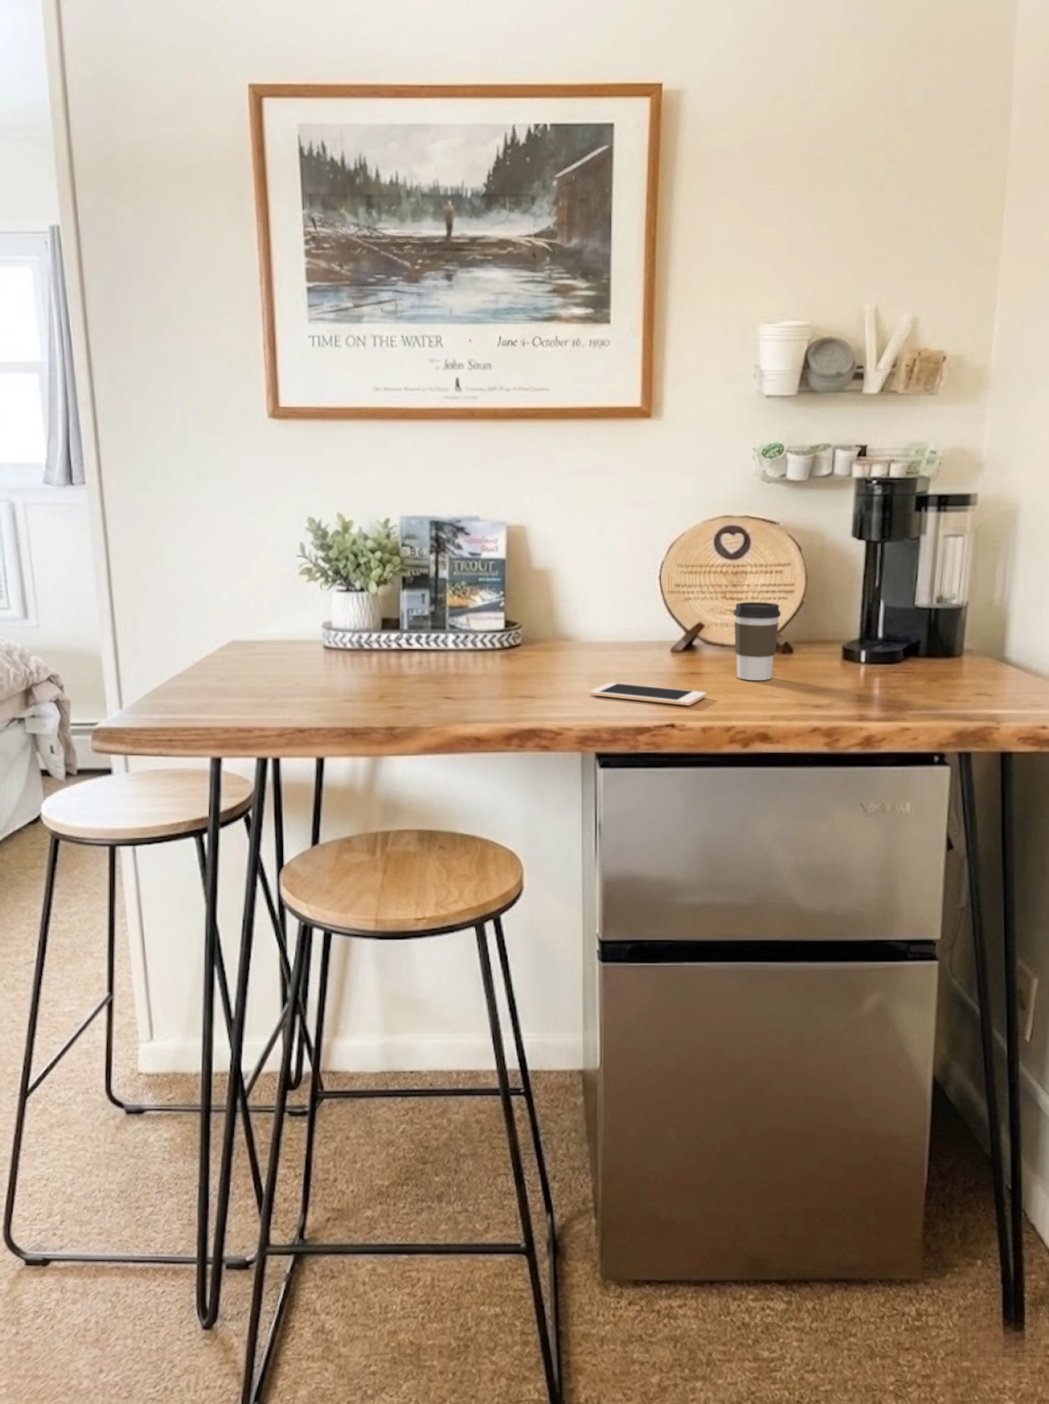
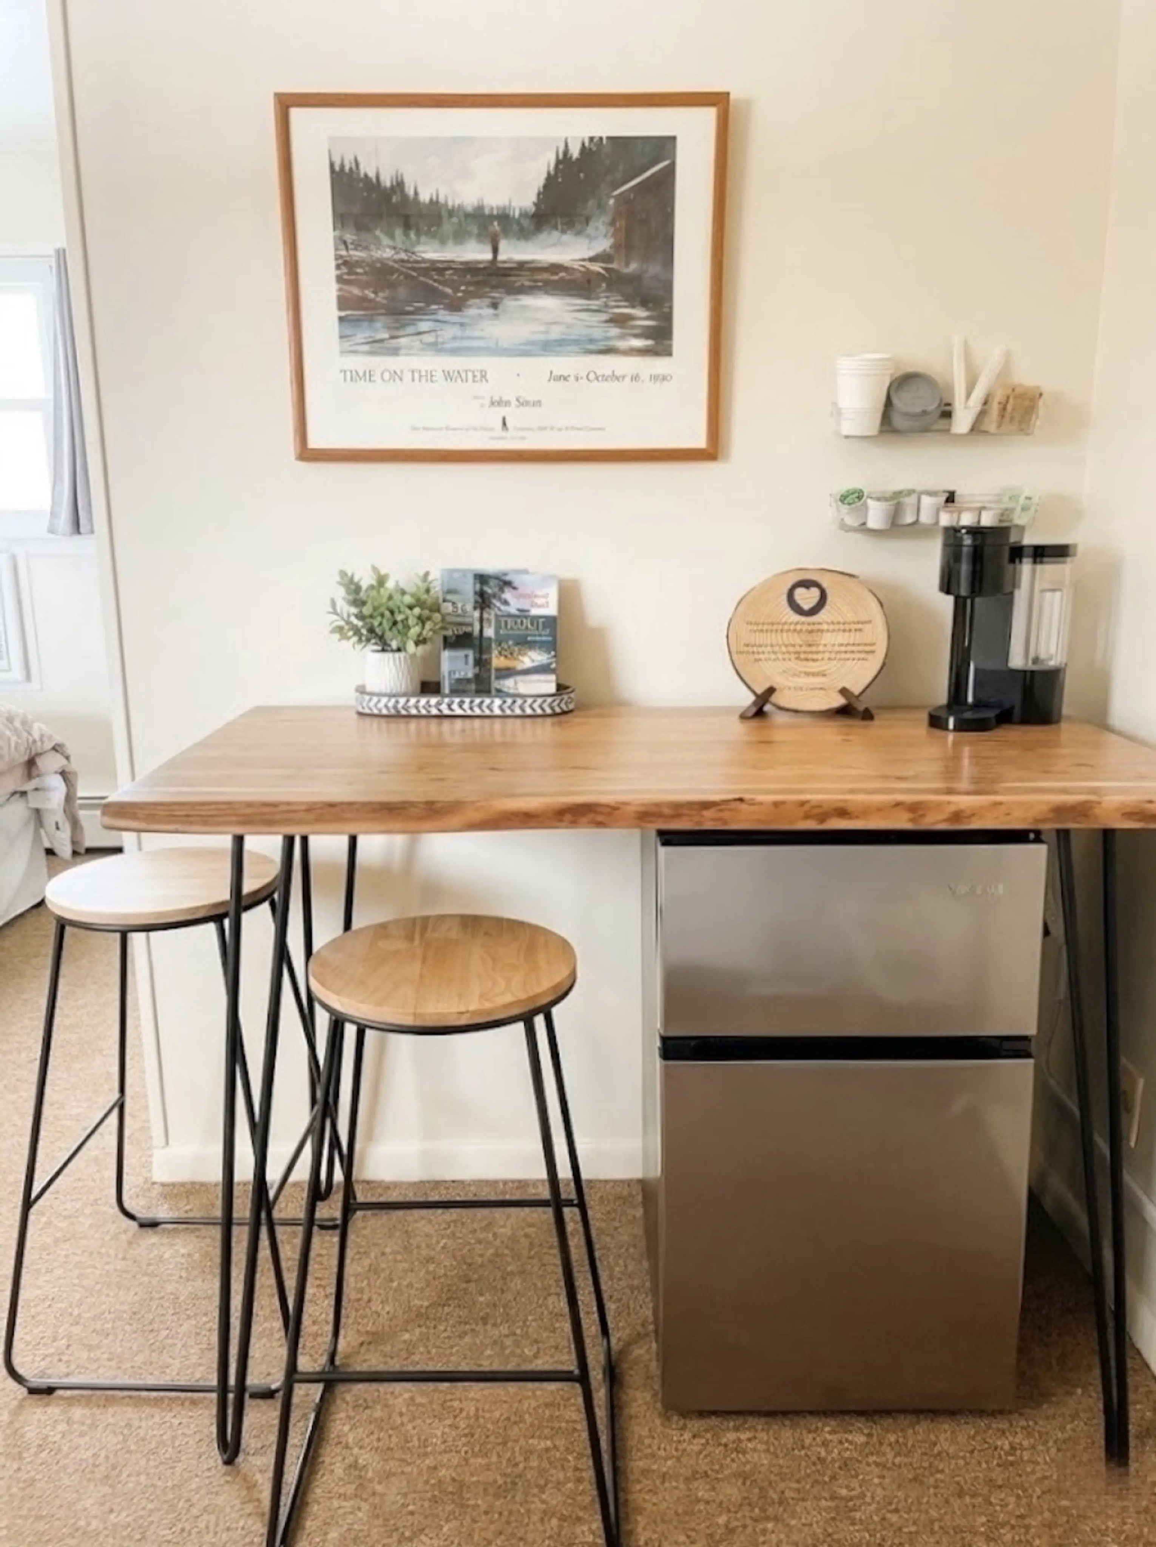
- coffee cup [733,602,781,681]
- cell phone [590,682,706,706]
